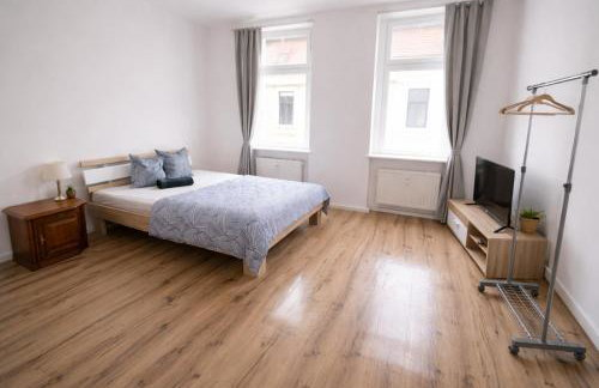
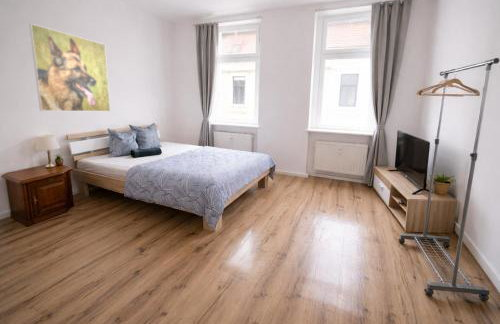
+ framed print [28,23,111,113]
